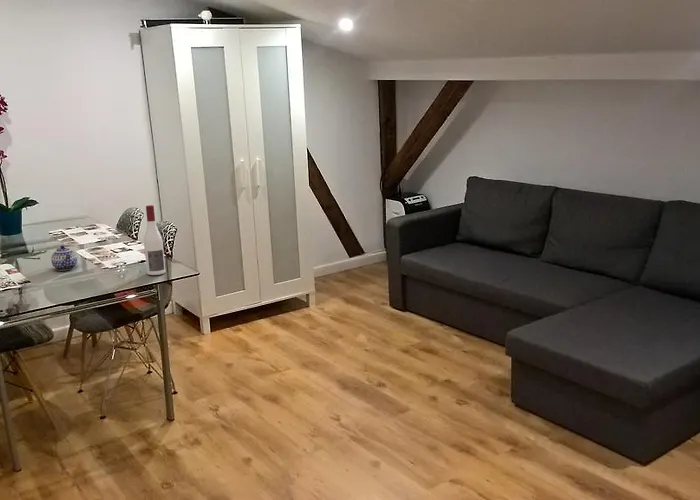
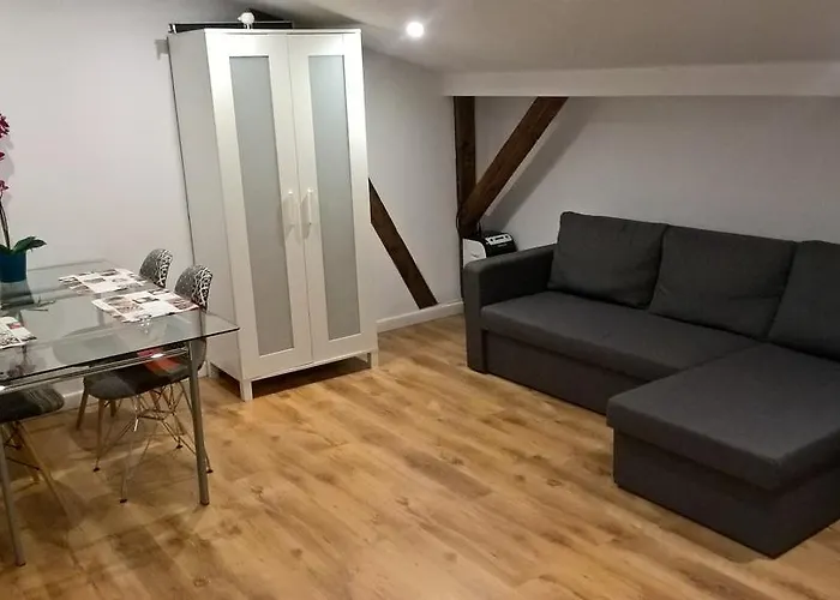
- alcohol [143,204,166,276]
- teapot [50,245,78,272]
